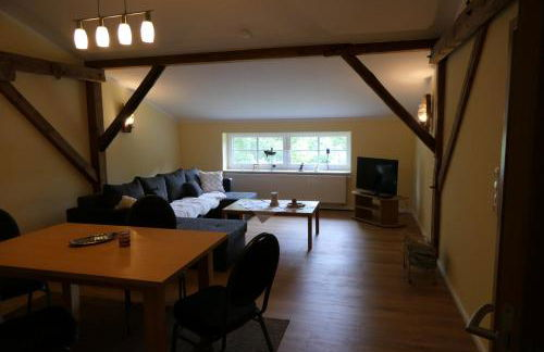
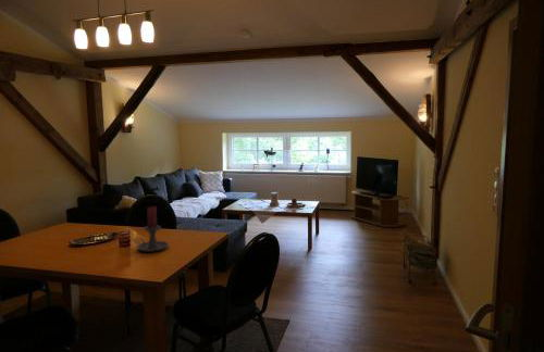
+ candle holder [134,205,170,253]
